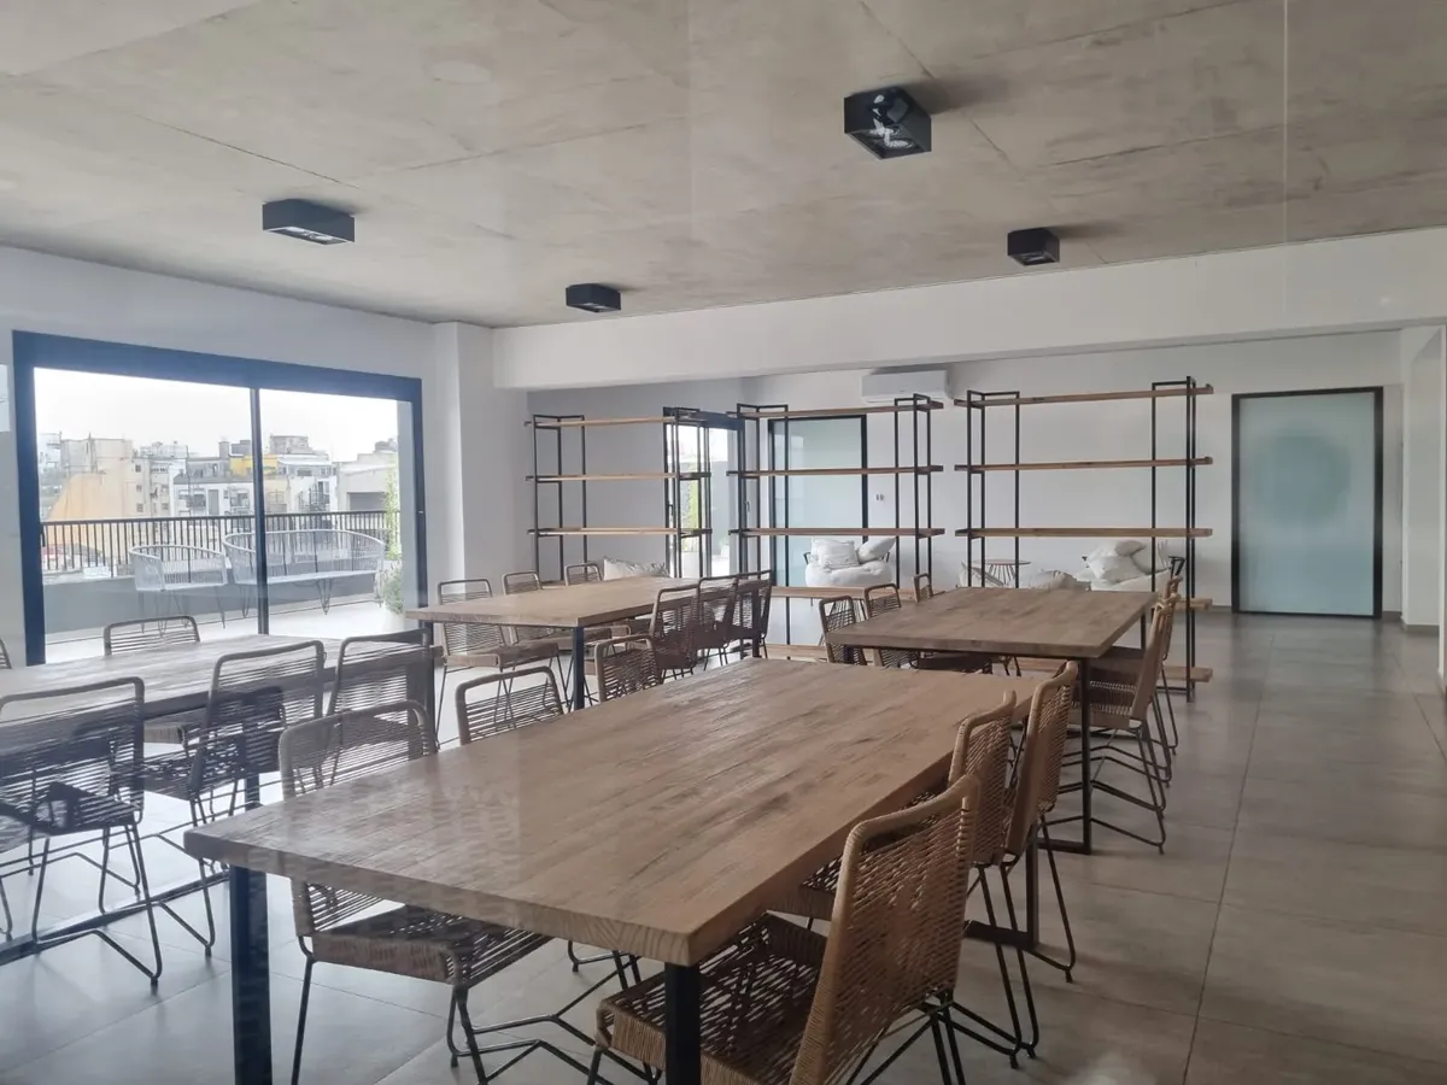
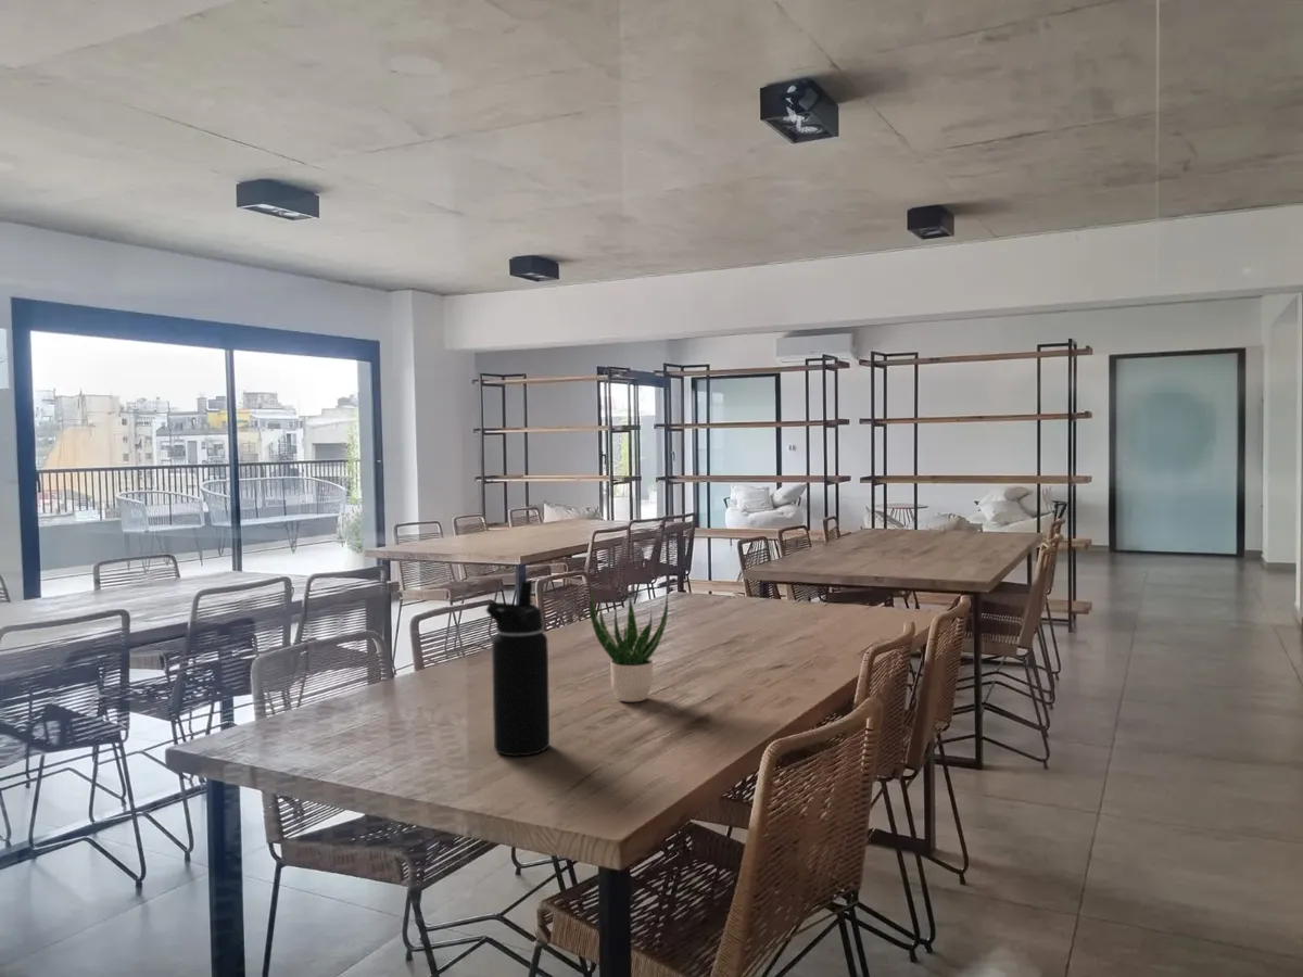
+ potted plant [589,586,669,703]
+ water bottle [485,581,551,757]
